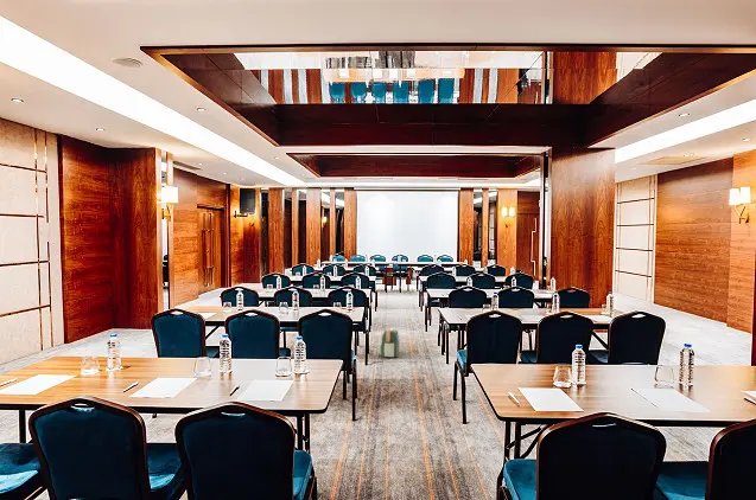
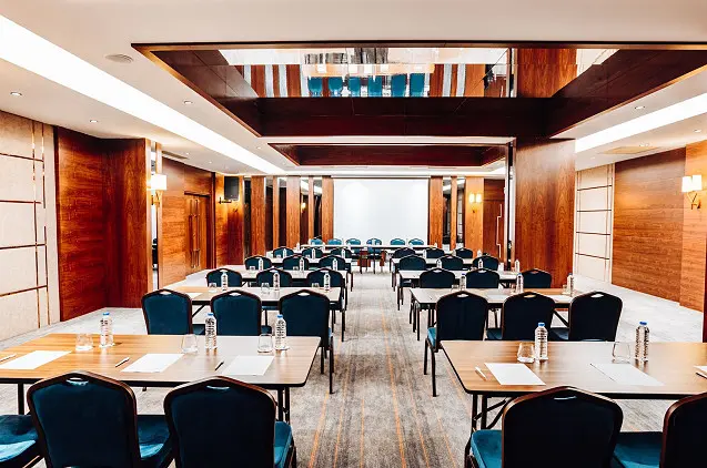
- backpack [377,327,400,358]
